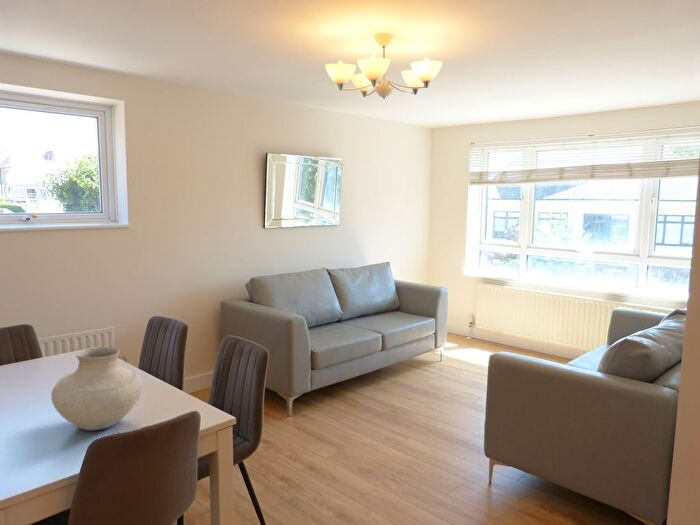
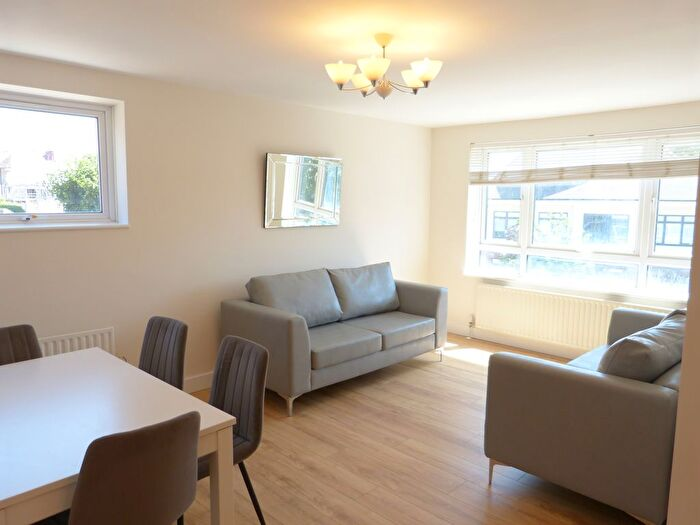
- vase [50,346,143,431]
